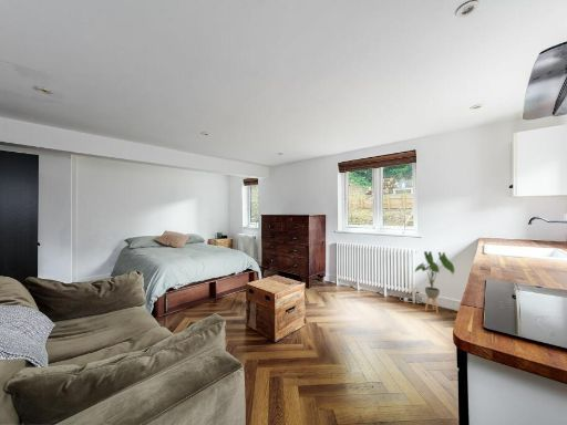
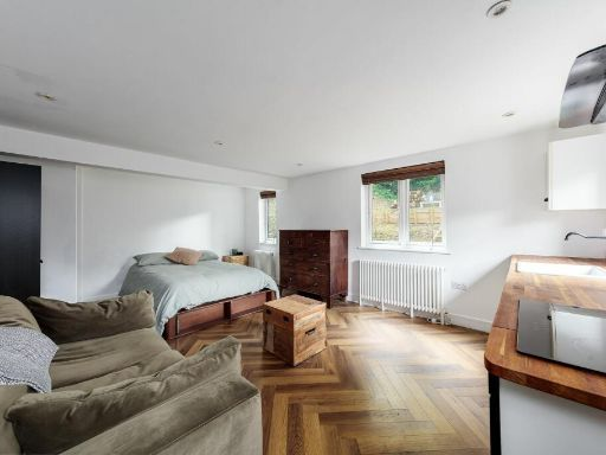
- house plant [413,250,455,315]
